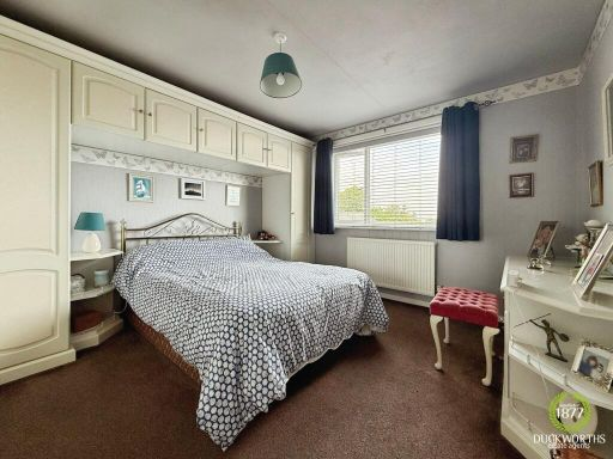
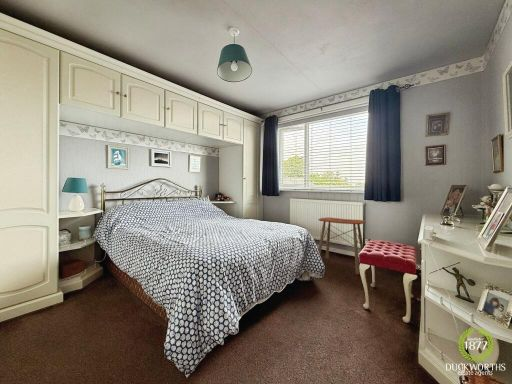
+ side table [317,216,366,276]
